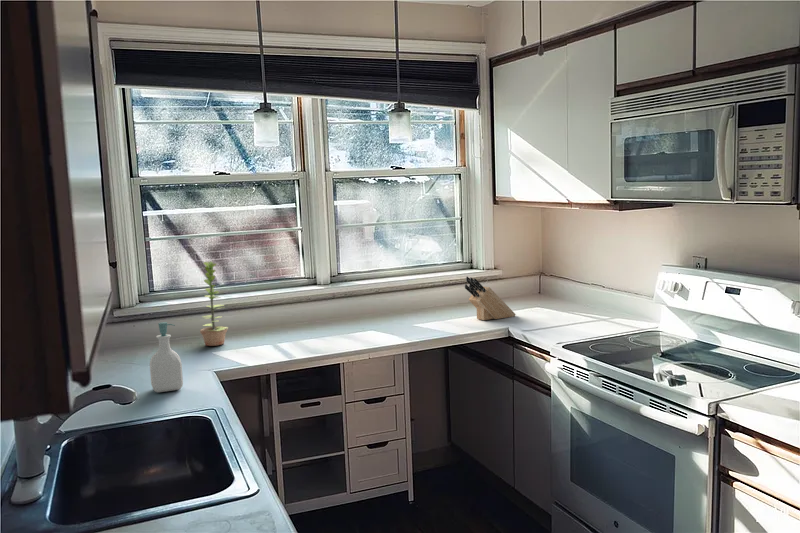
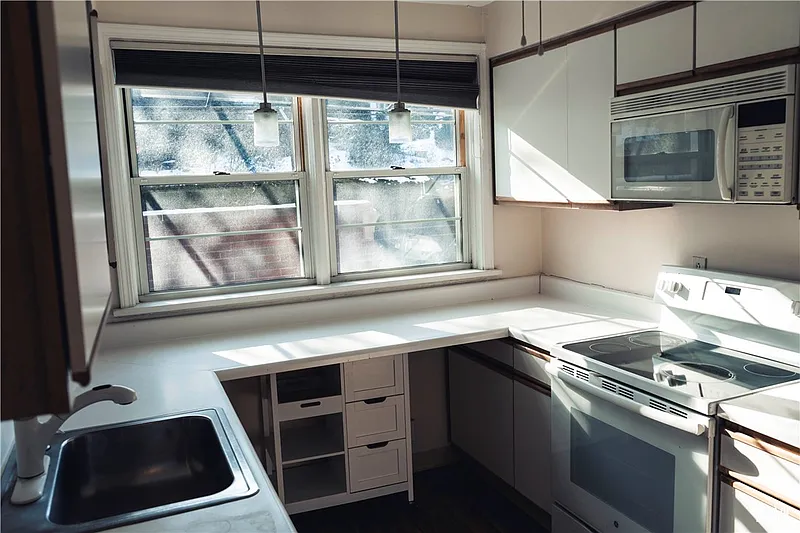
- plant [199,261,229,347]
- knife block [464,276,517,321]
- soap bottle [149,321,184,393]
